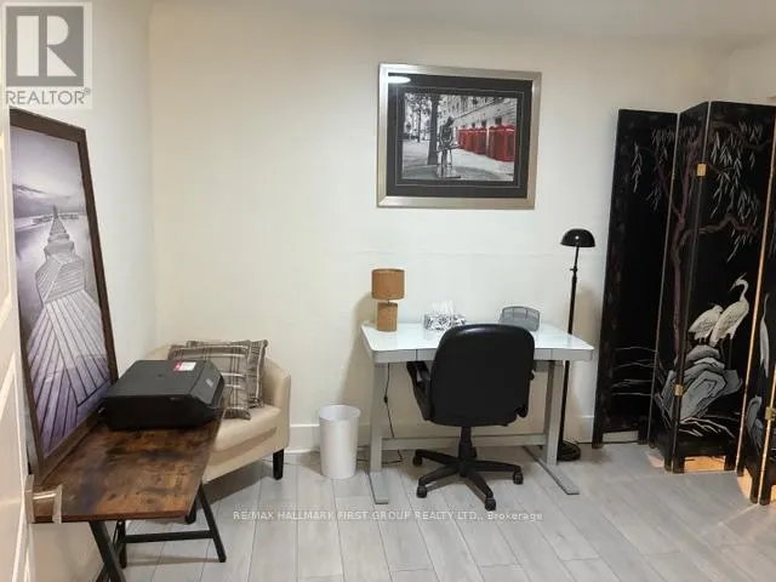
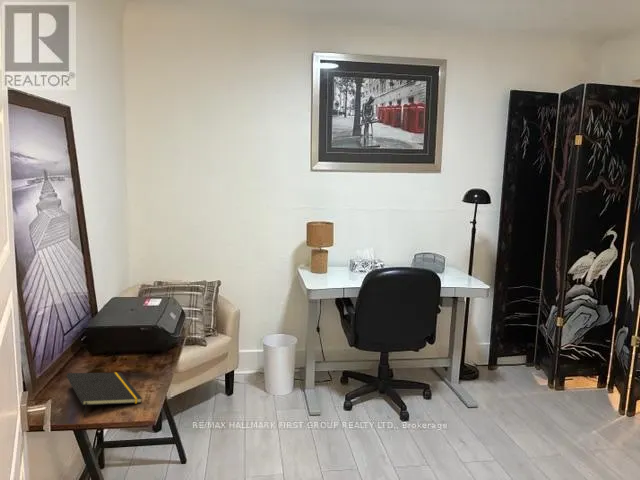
+ notepad [66,371,143,418]
